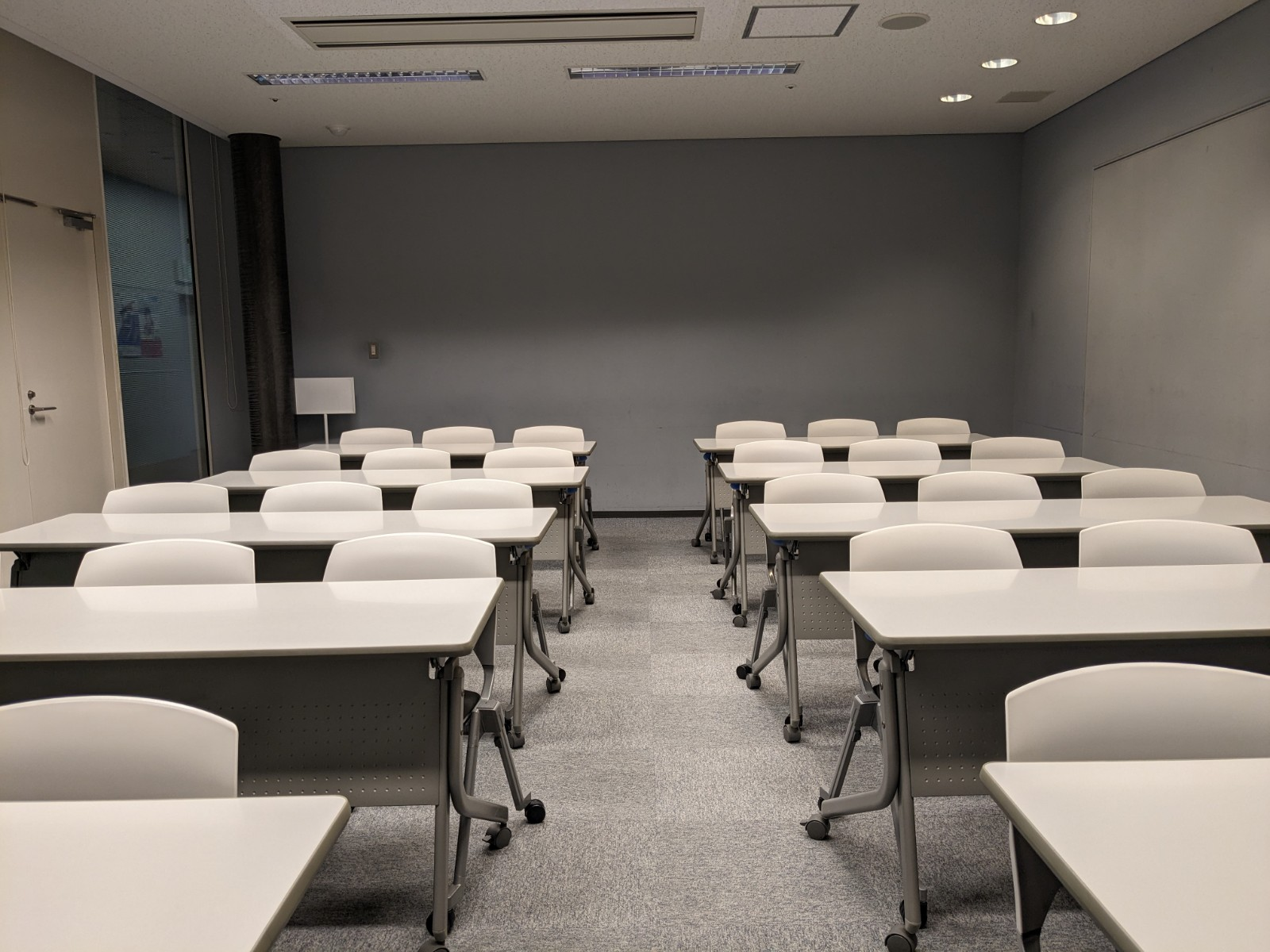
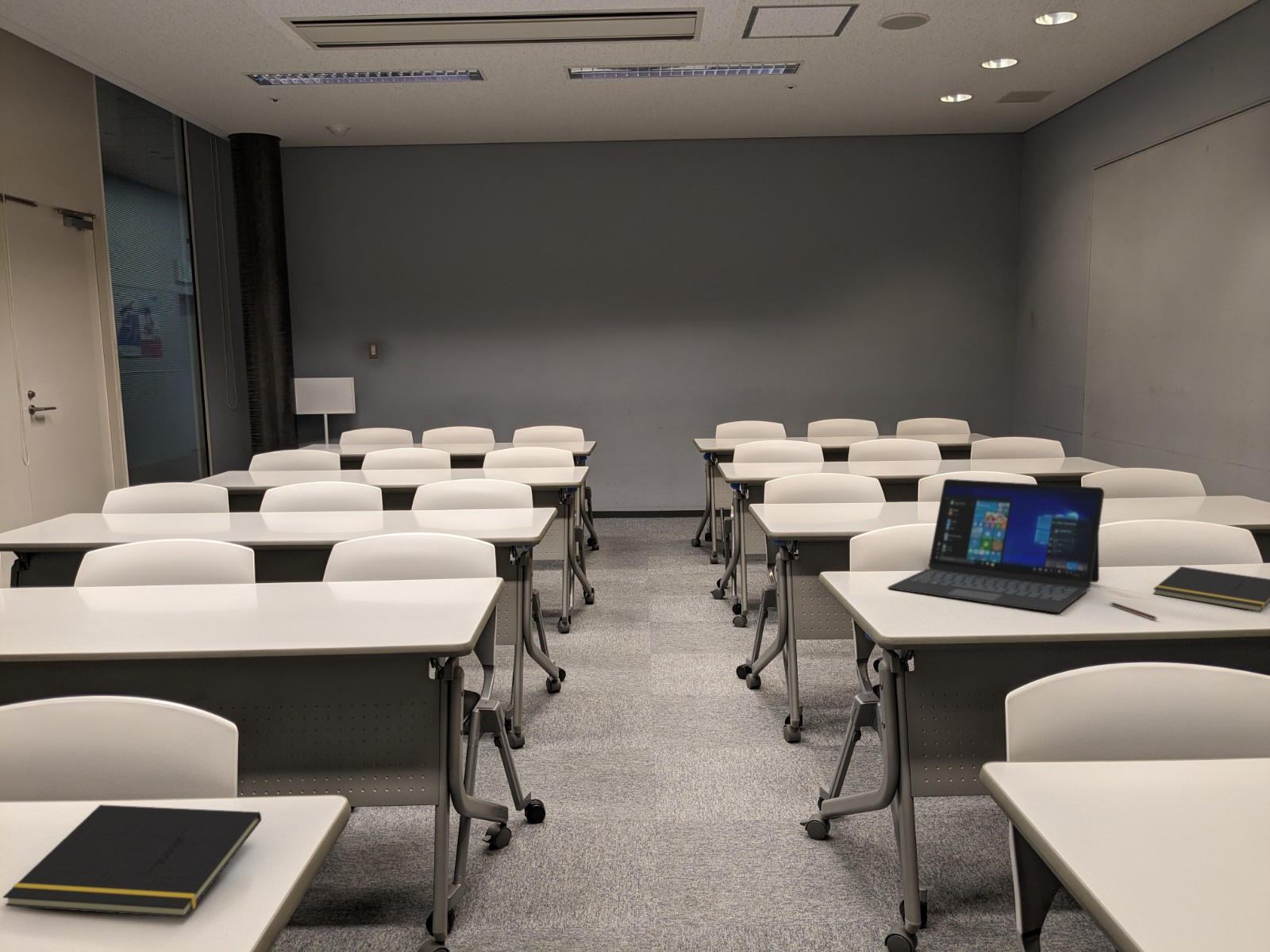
+ notepad [2,804,263,919]
+ pen [1107,601,1158,620]
+ laptop [887,478,1105,613]
+ notepad [1153,566,1270,612]
